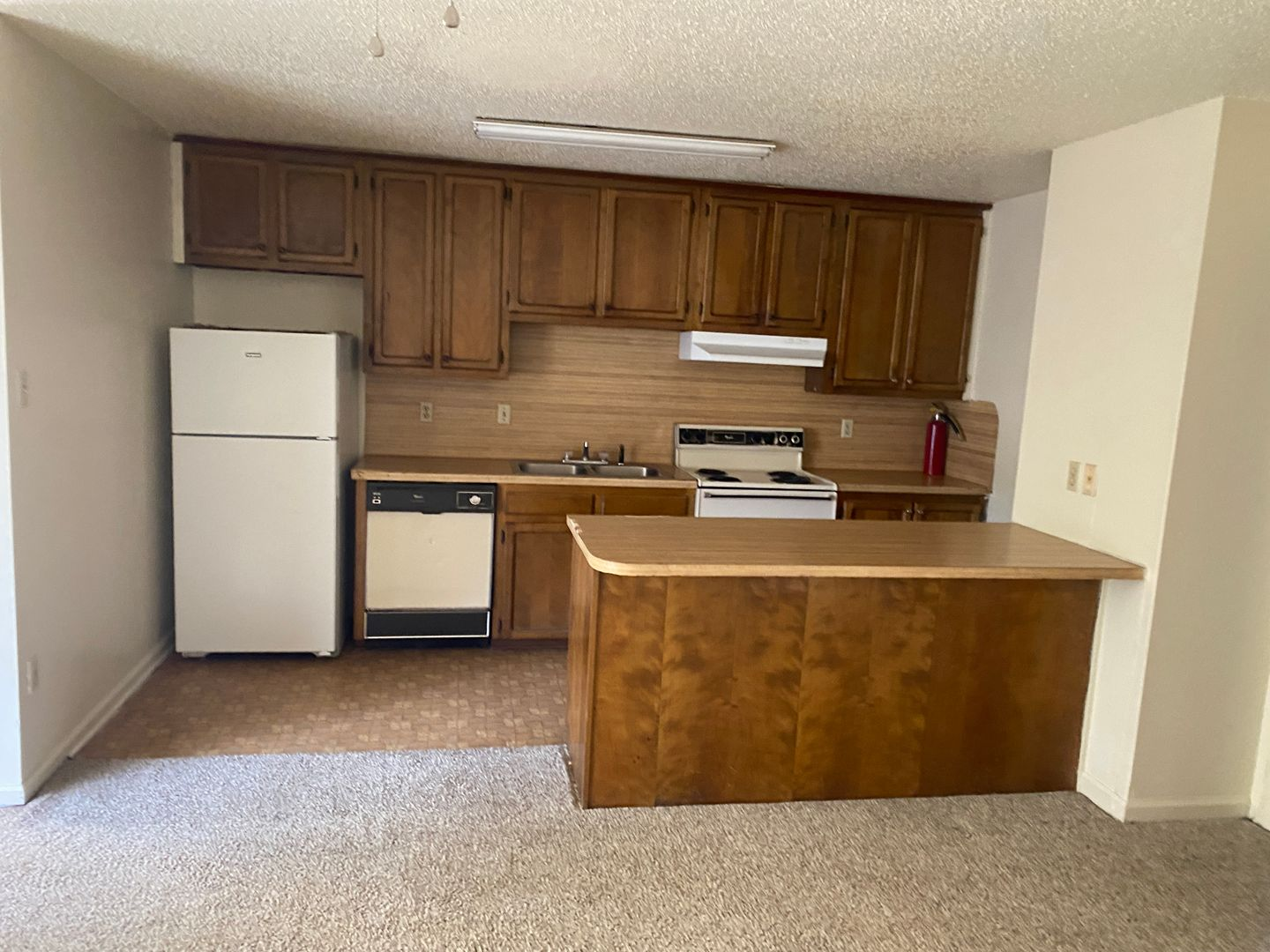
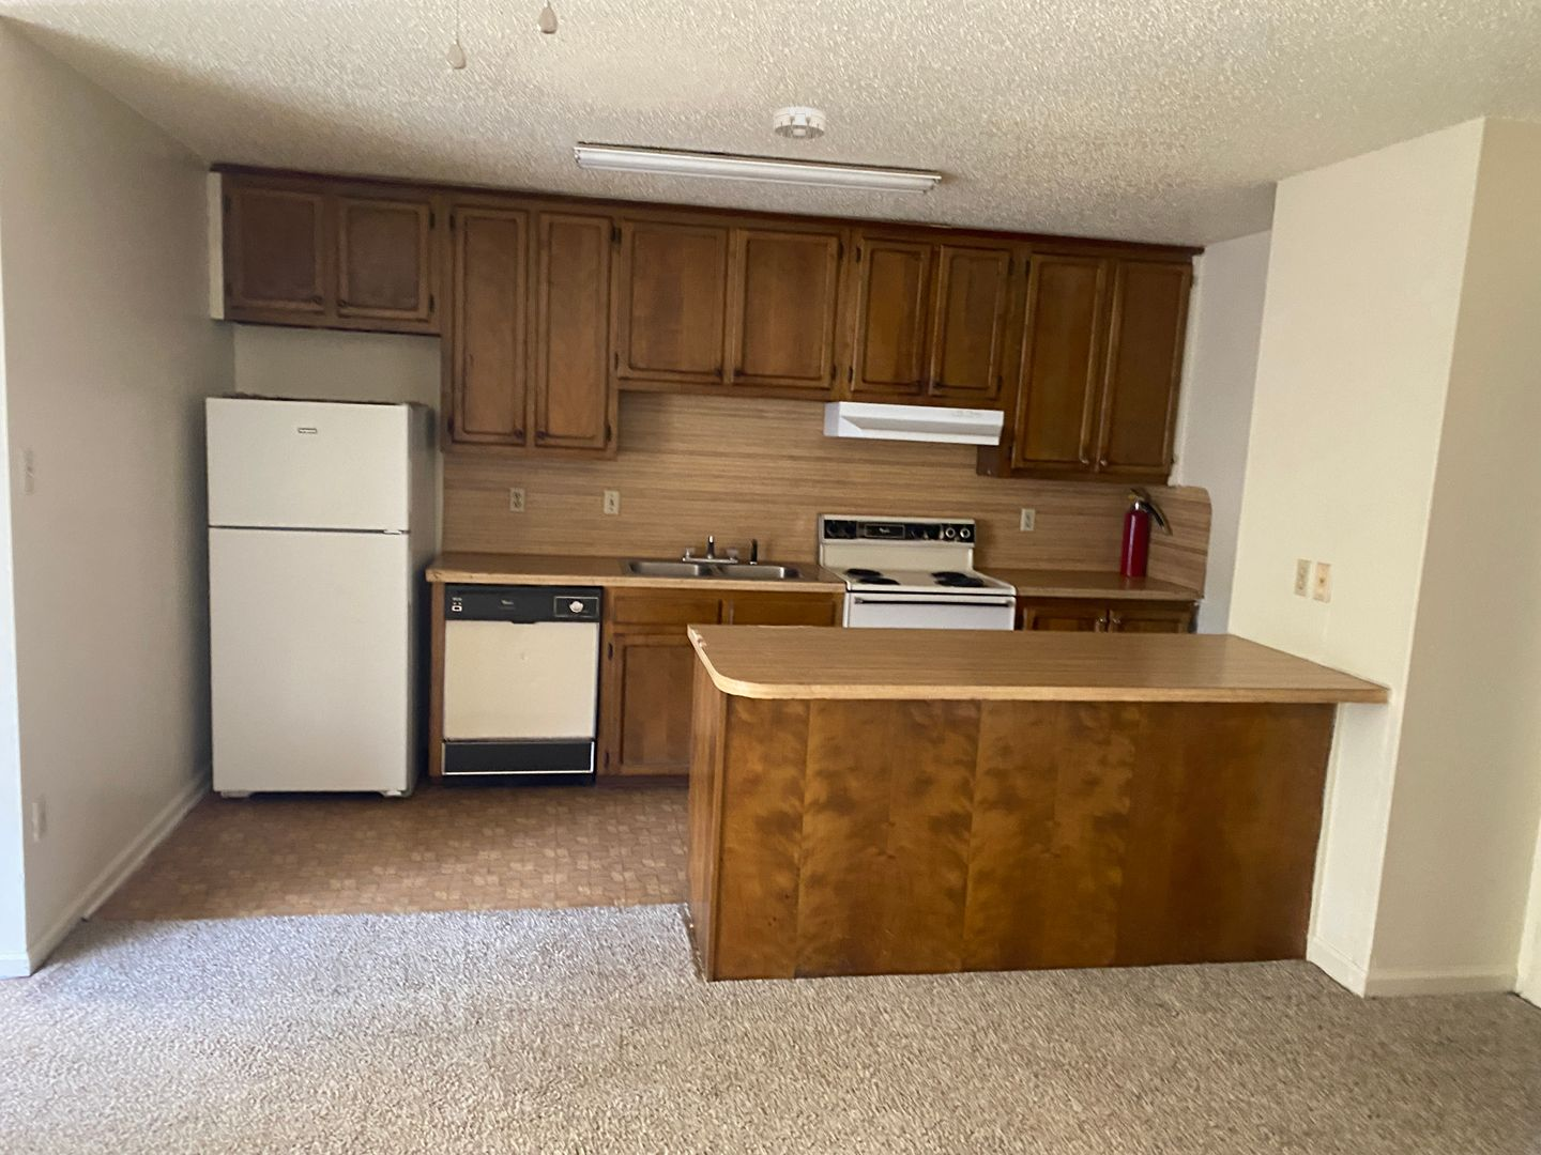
+ smoke detector [773,104,828,140]
